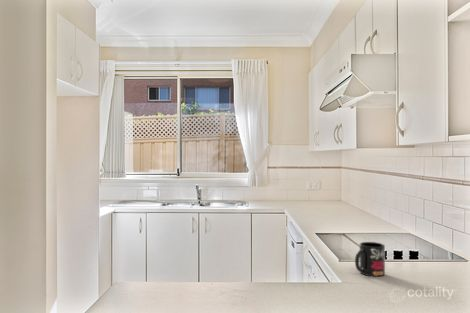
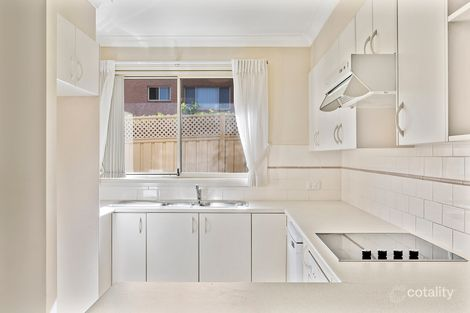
- mug [354,241,386,278]
